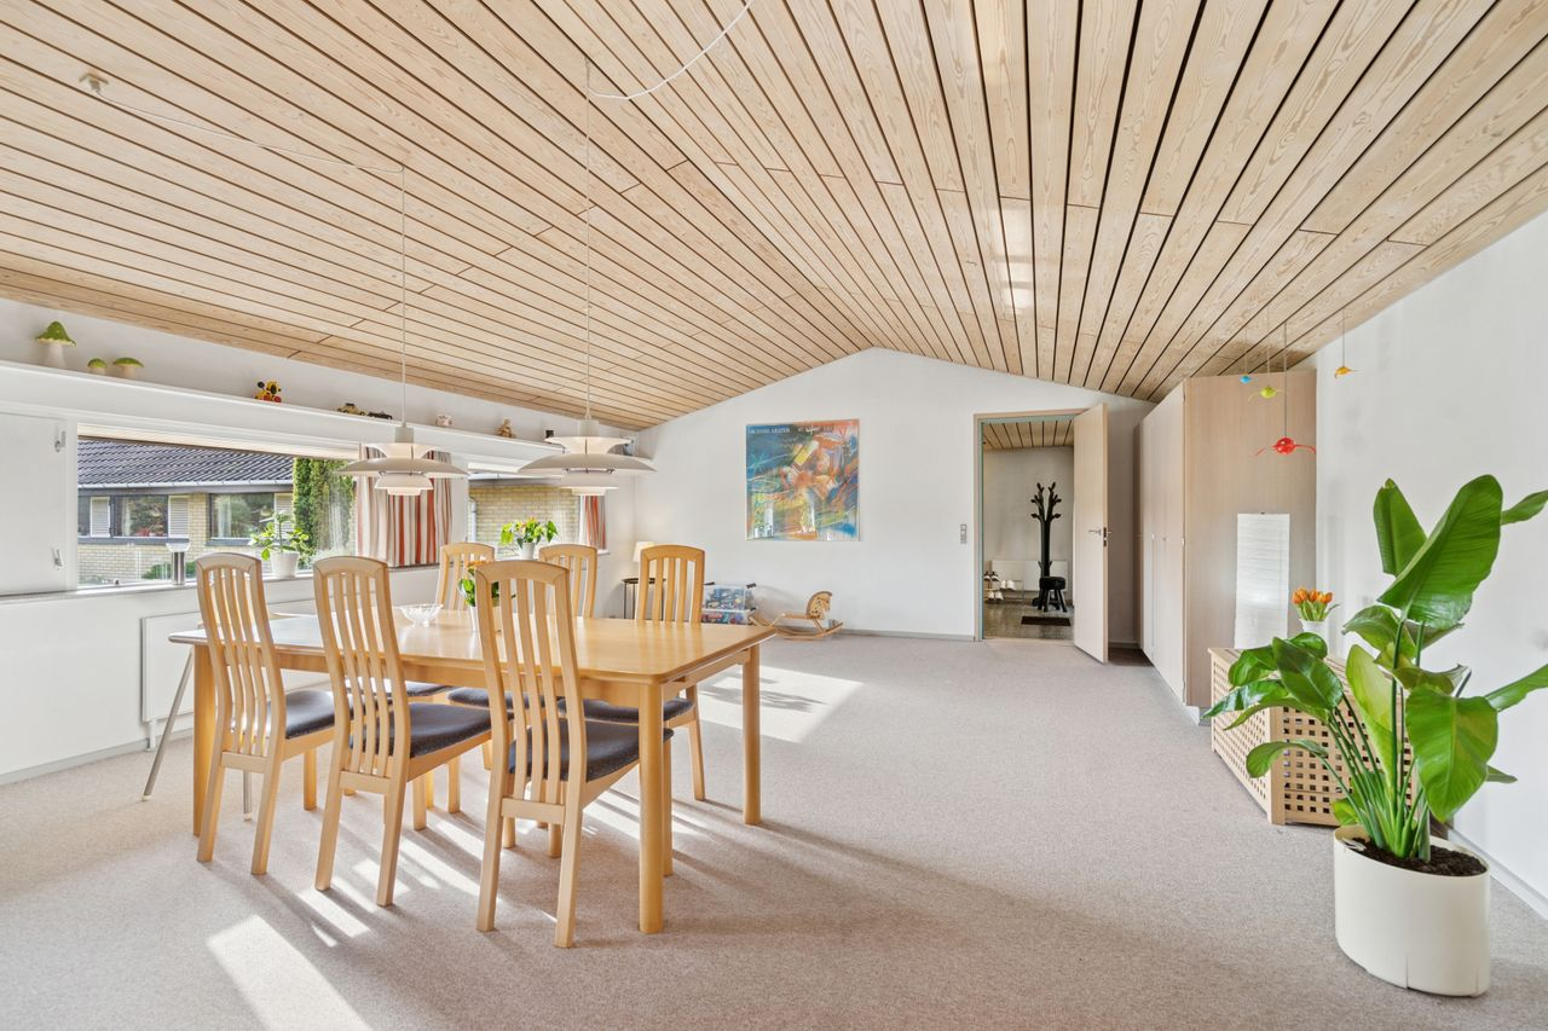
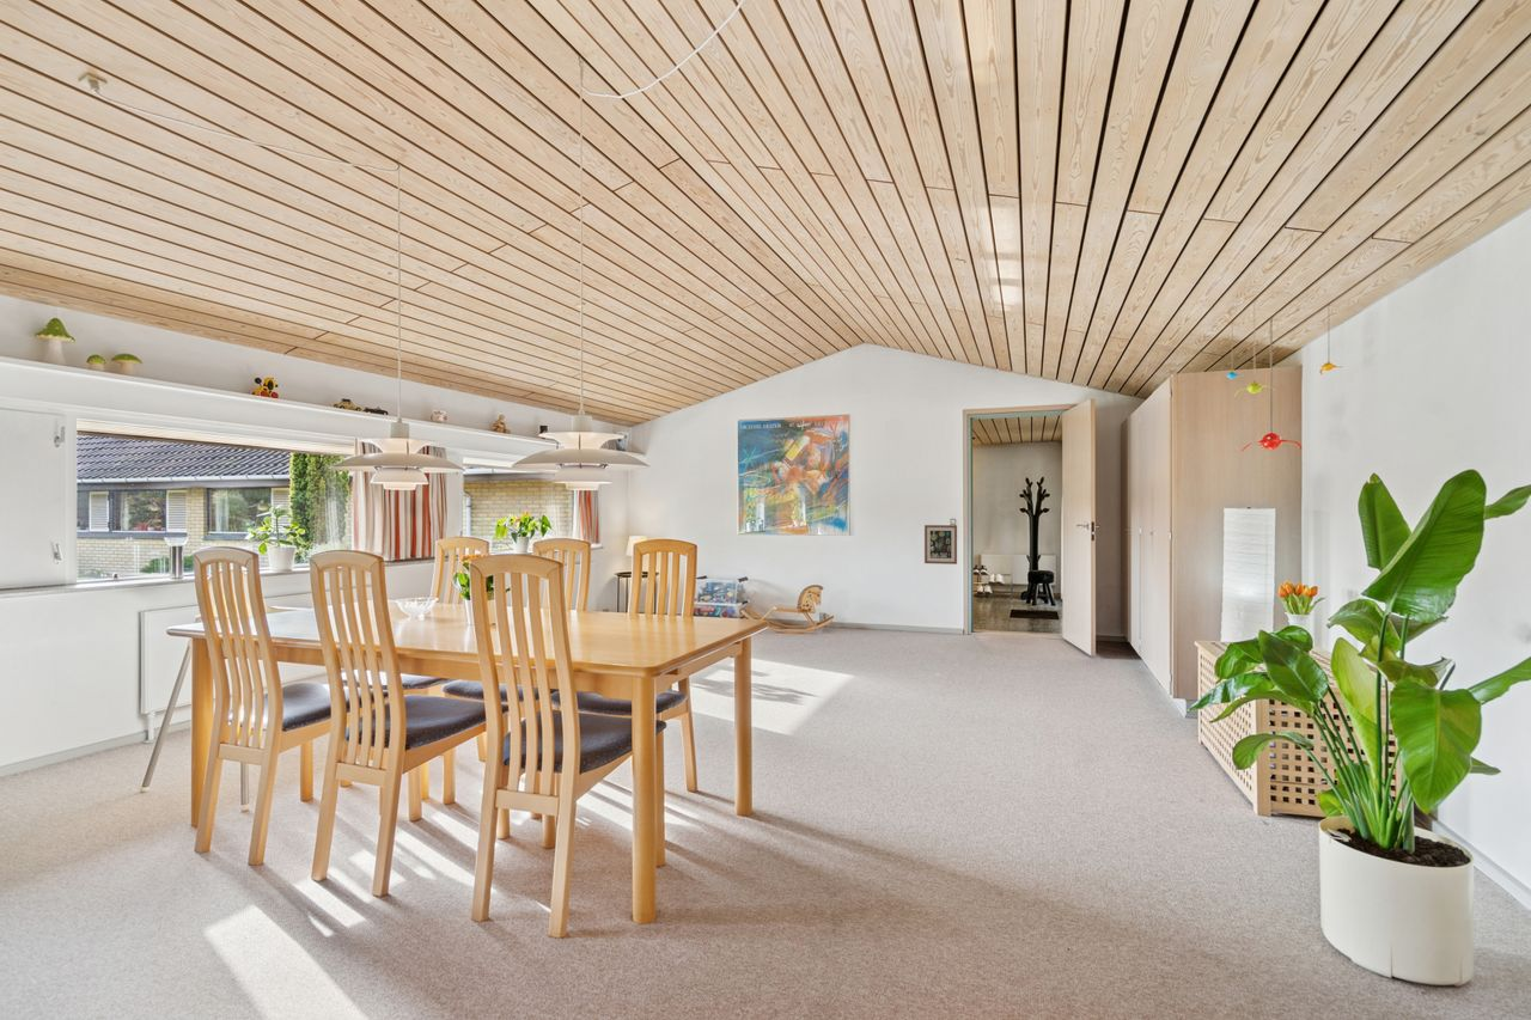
+ wall art [923,524,958,566]
